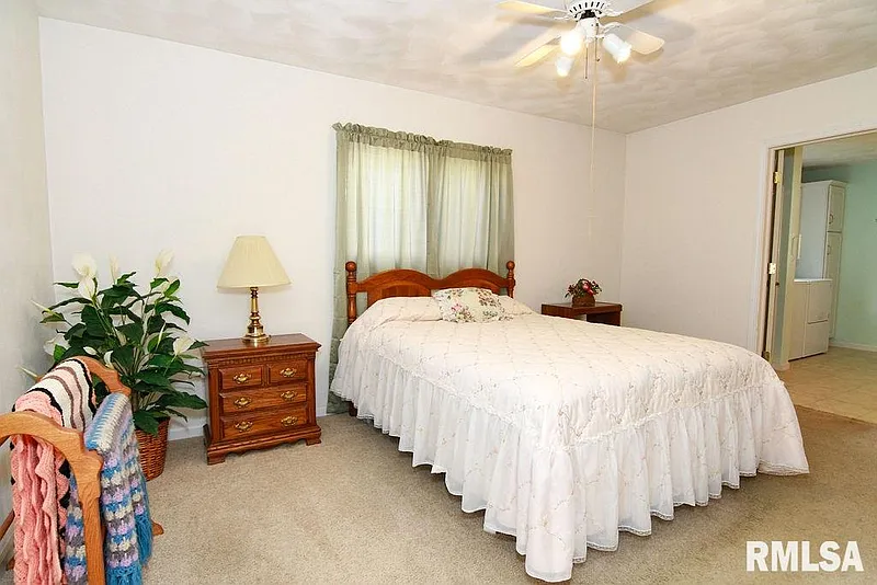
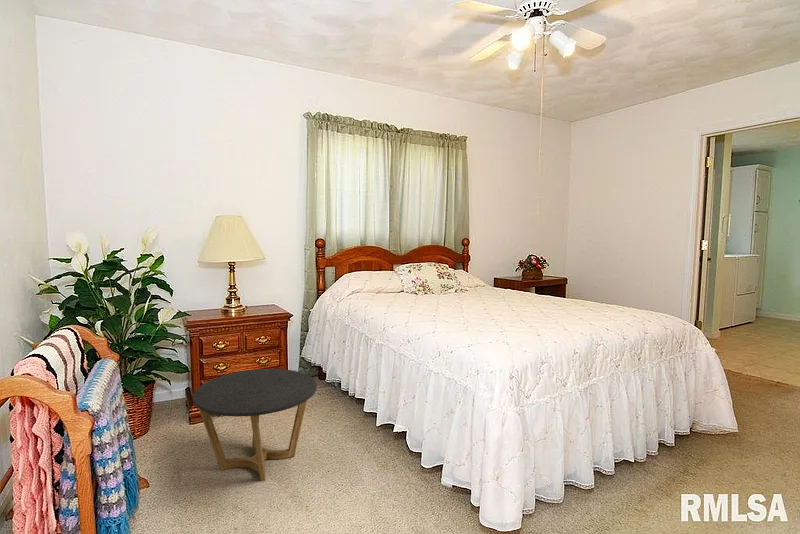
+ side table [192,368,318,482]
